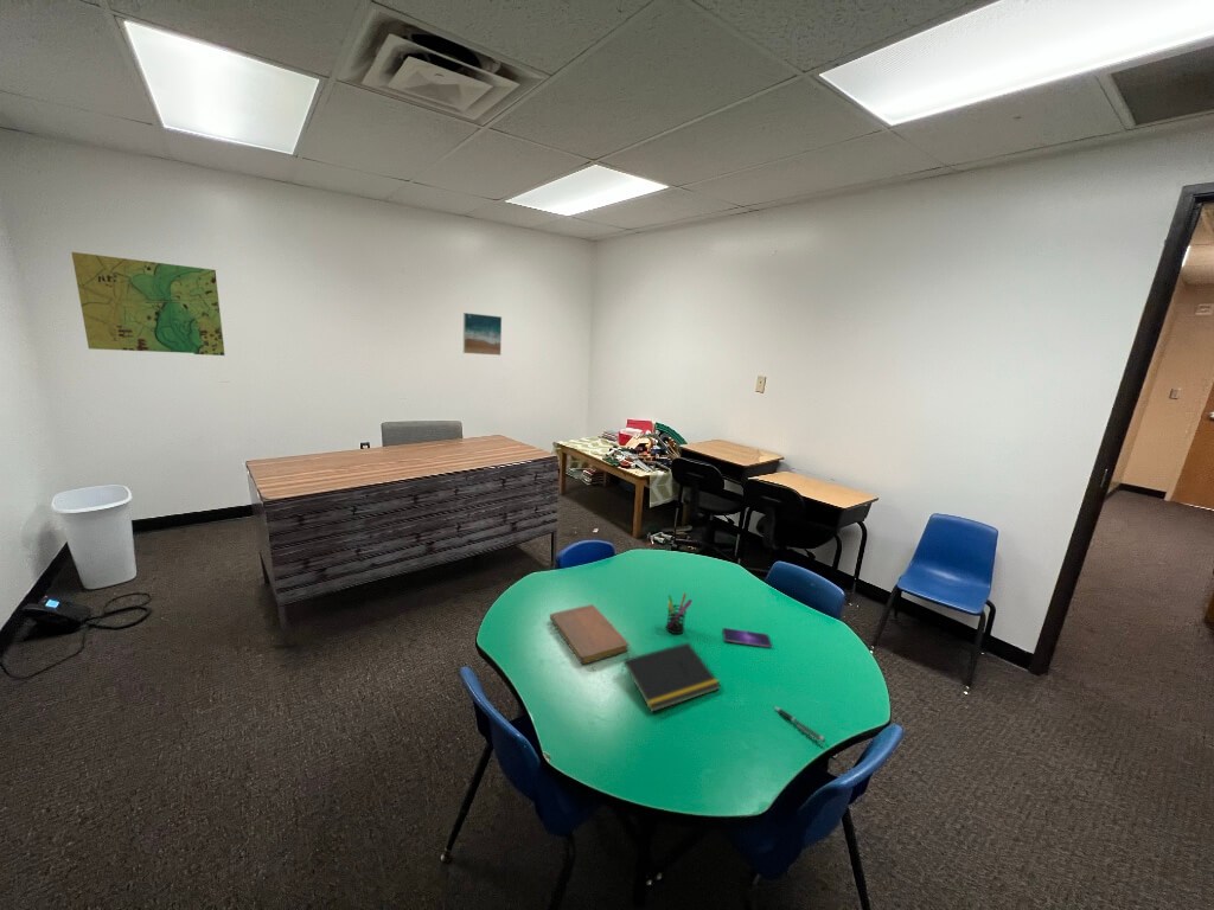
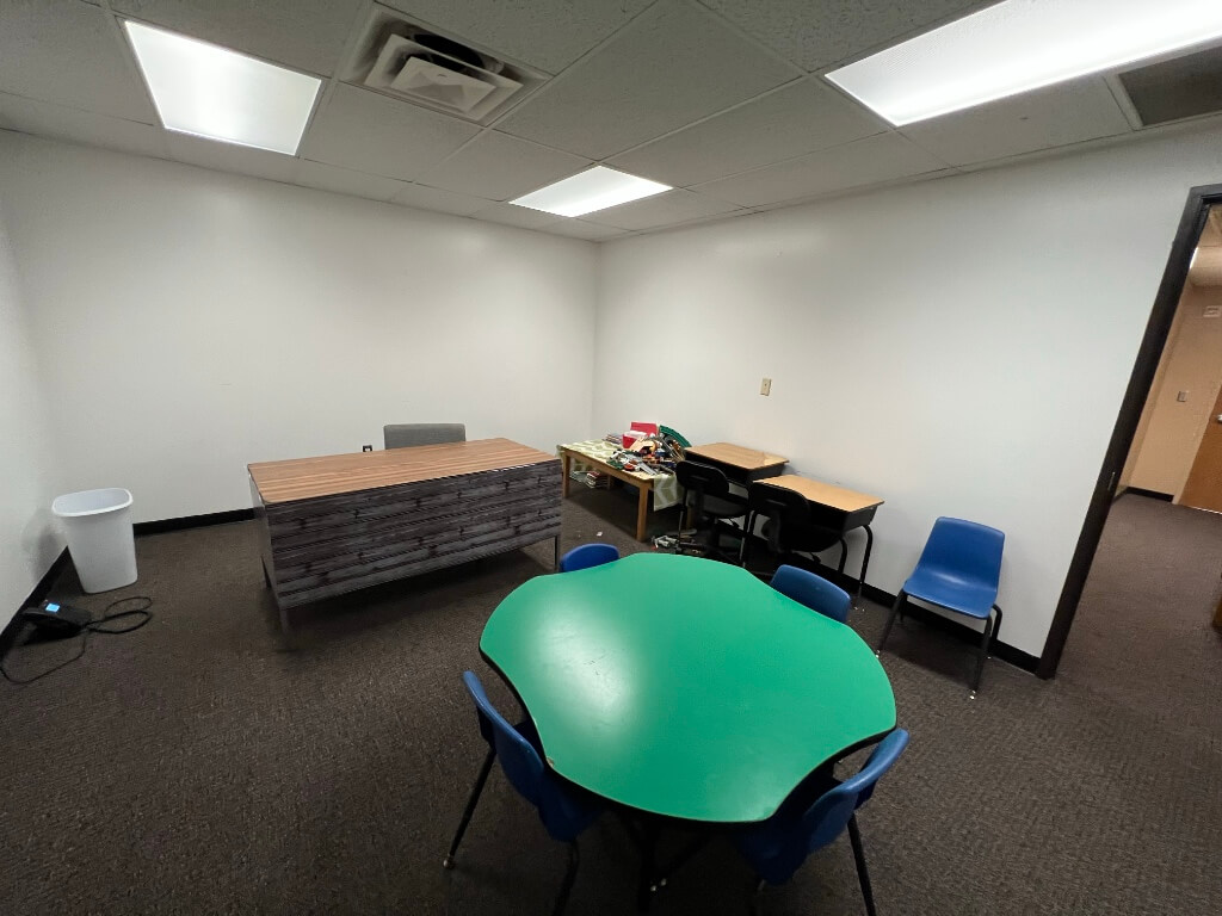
- pen [774,706,826,743]
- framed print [462,312,503,357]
- notebook [549,603,630,666]
- pen holder [665,591,694,635]
- smartphone [722,627,773,649]
- notepad [620,641,722,713]
- map [71,251,226,357]
